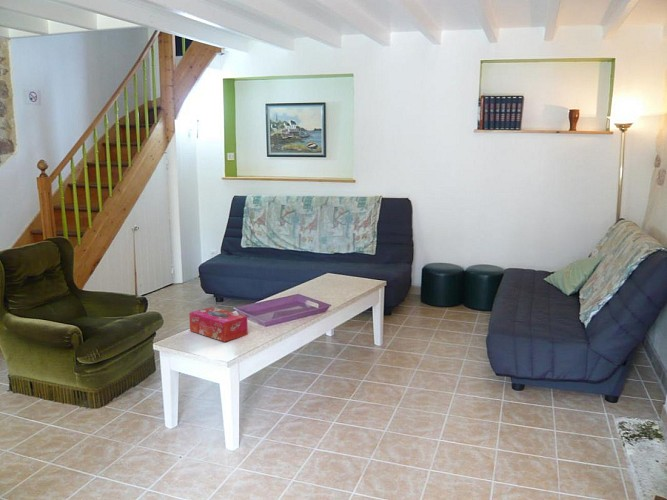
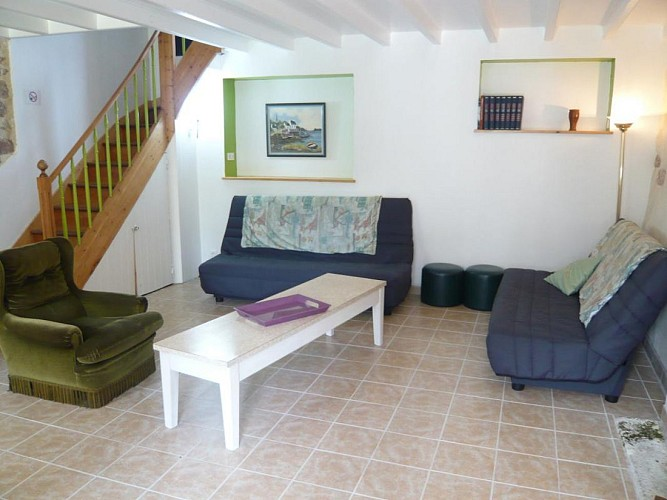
- tissue box [188,306,249,343]
